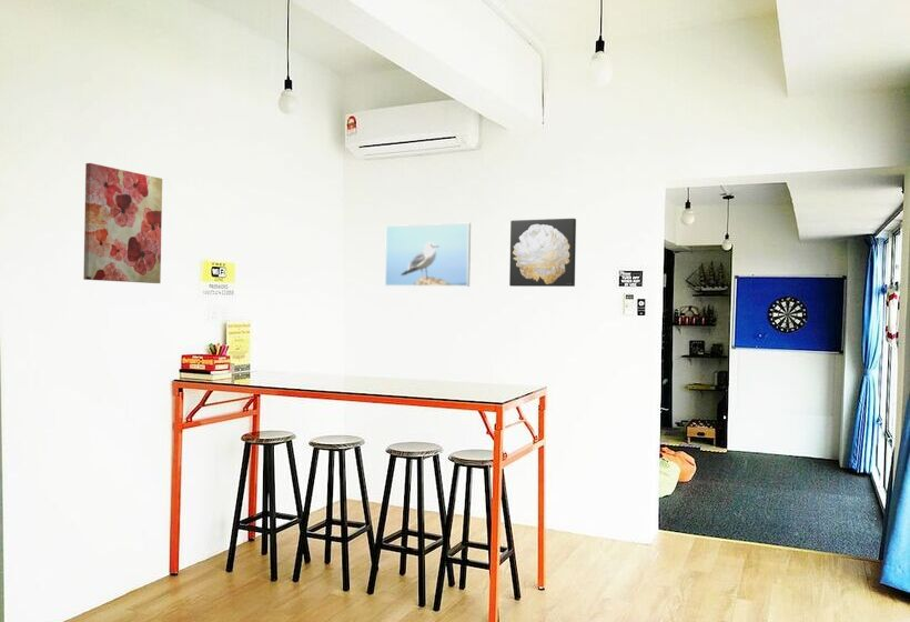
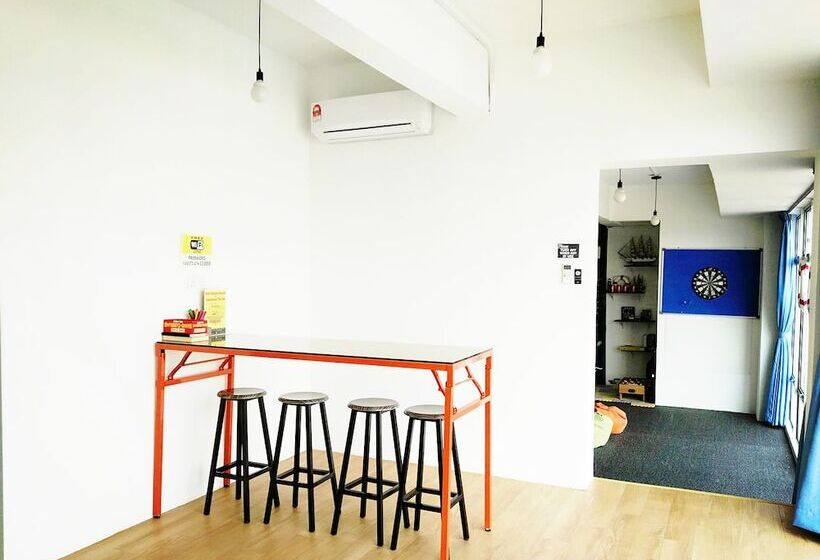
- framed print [384,222,472,288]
- wall art [508,218,577,288]
- wall art [82,162,163,284]
